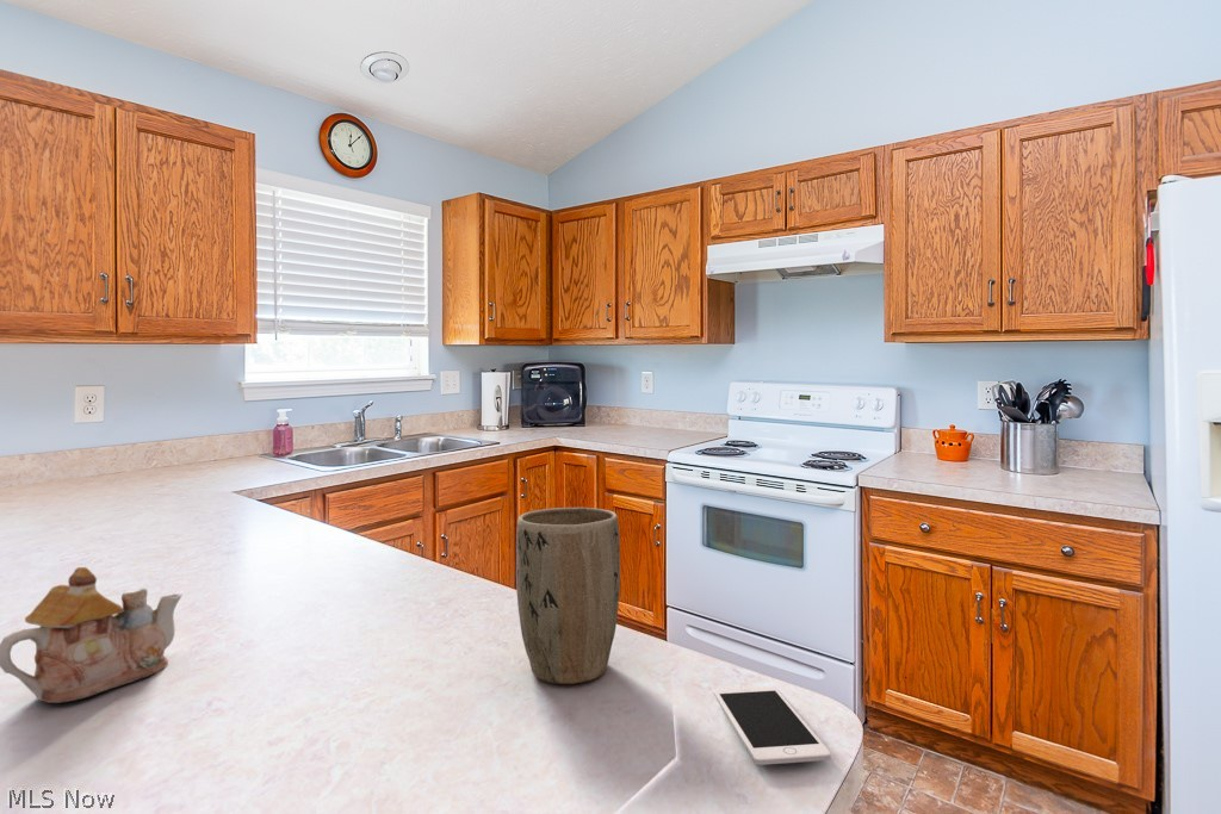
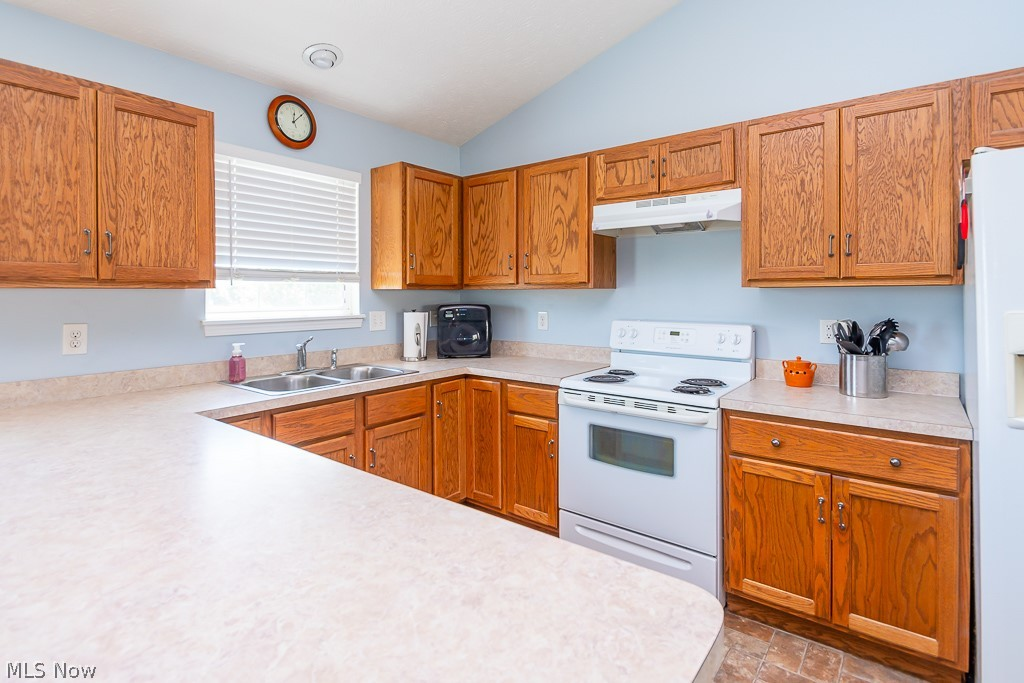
- plant pot [515,507,621,685]
- teapot [0,566,184,704]
- cell phone [712,685,832,766]
